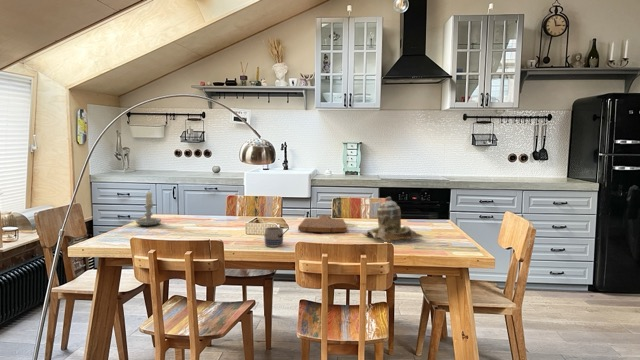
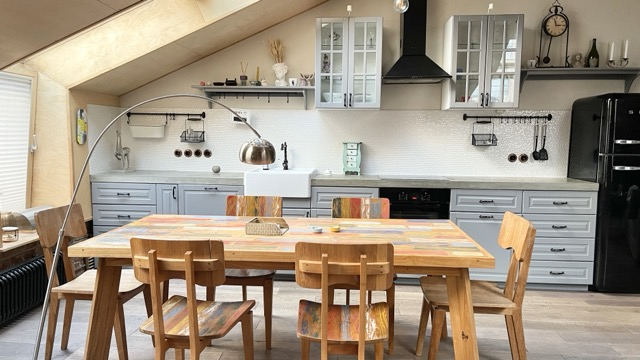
- mug [264,226,284,248]
- teapot [361,196,425,242]
- cutting board [297,214,348,233]
- candle [135,190,162,227]
